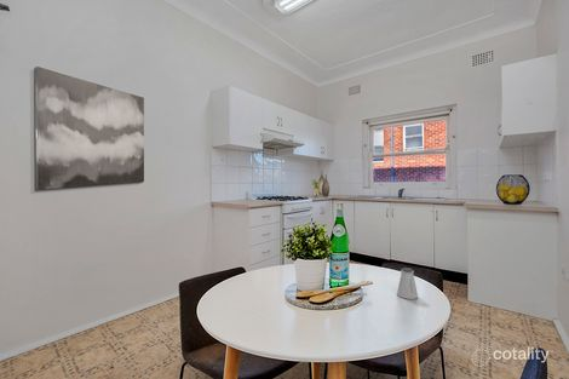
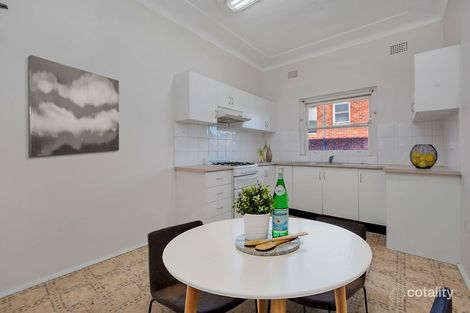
- saltshaker [396,266,419,300]
